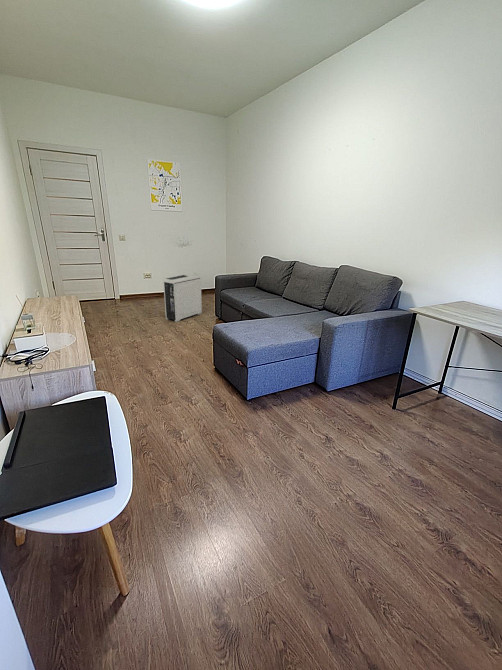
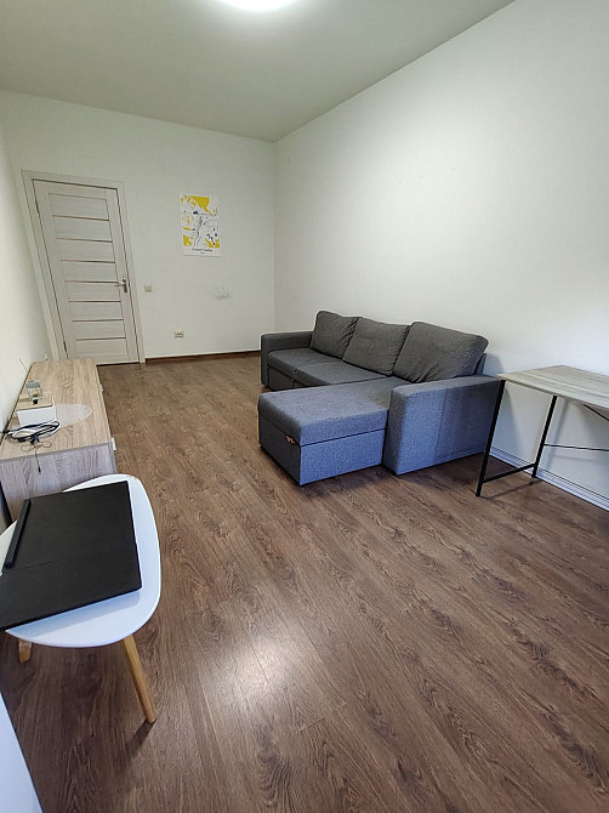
- air purifier [162,272,203,323]
